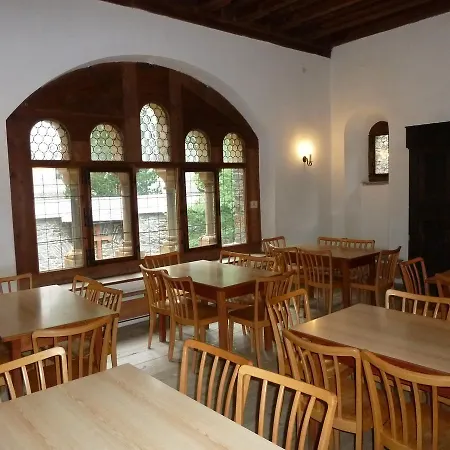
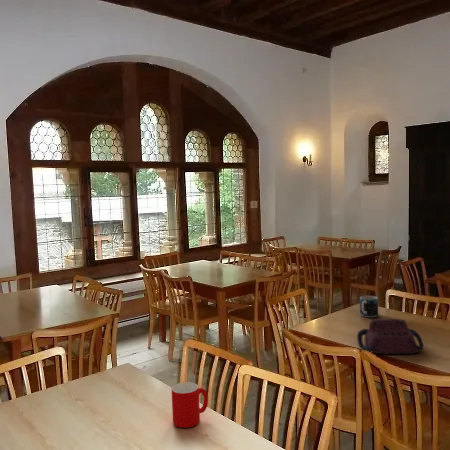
+ mug [359,295,379,318]
+ cup [170,381,209,429]
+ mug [356,318,424,356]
